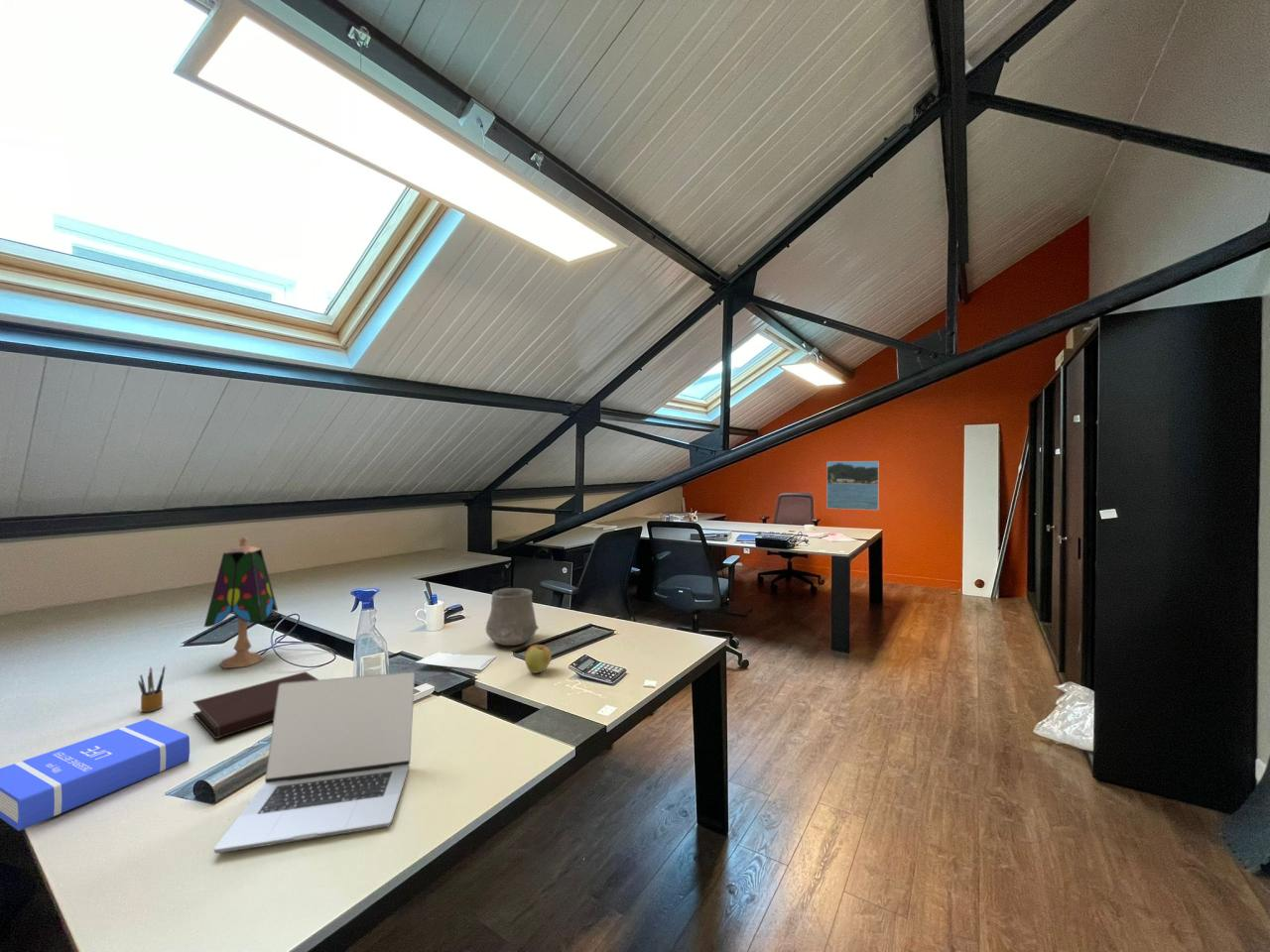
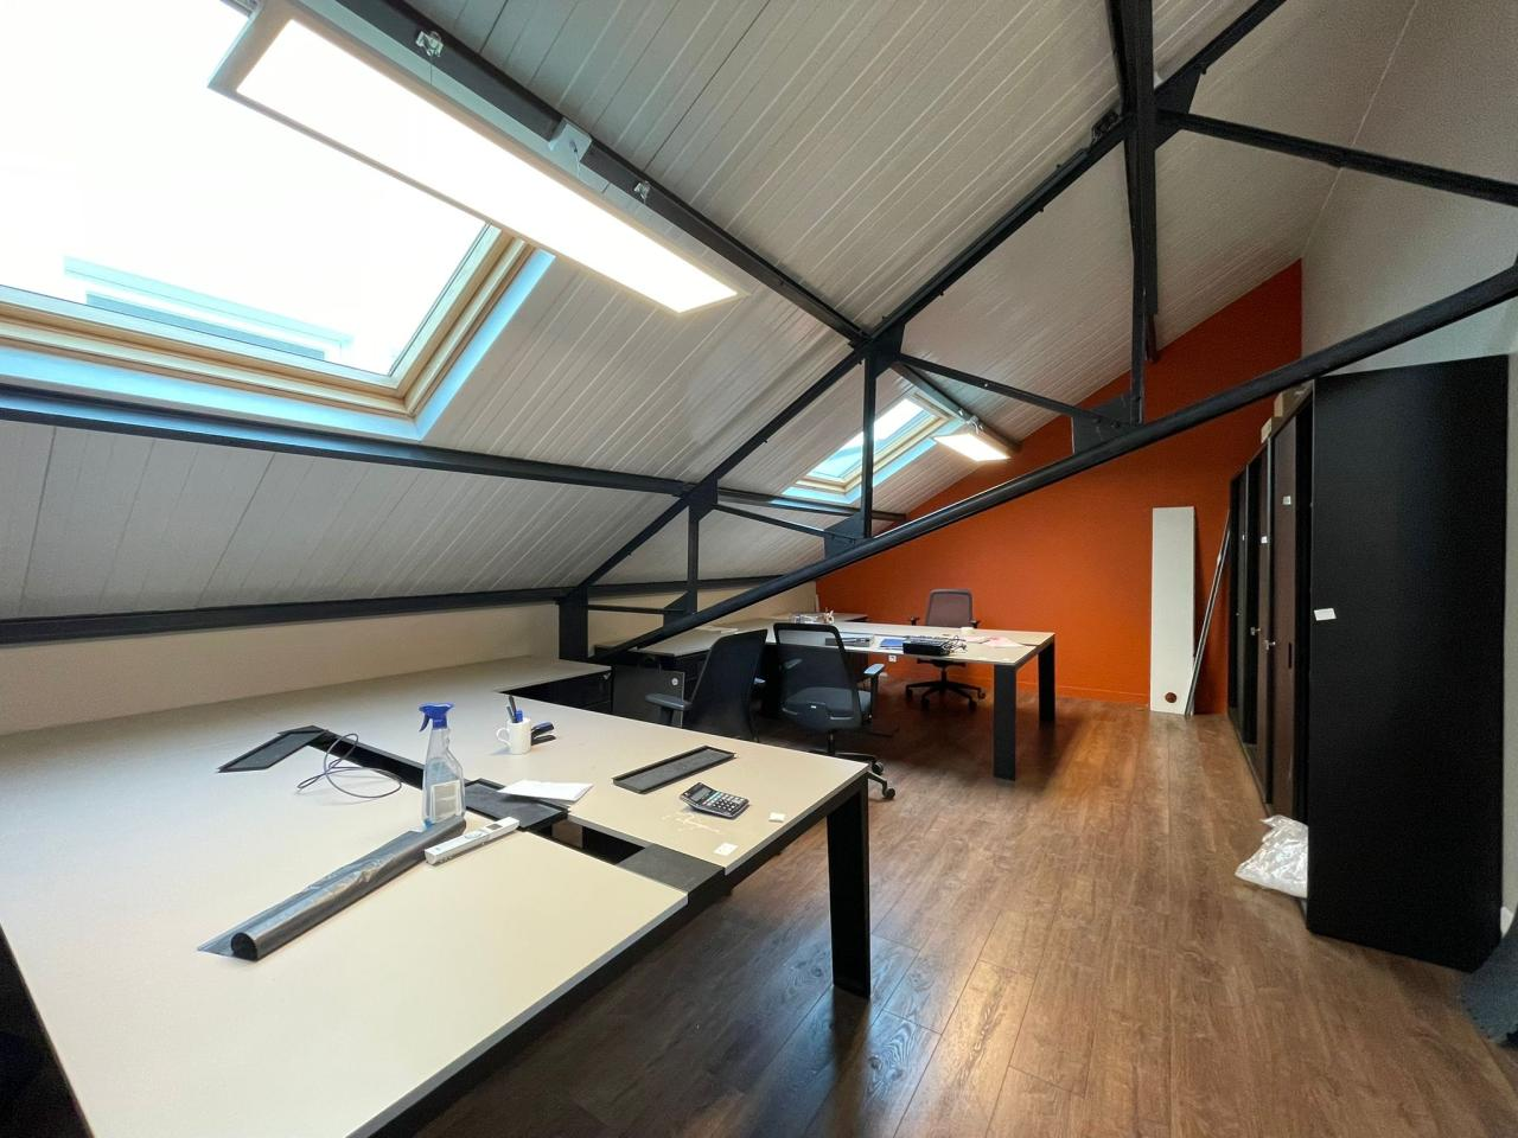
- book [0,718,191,832]
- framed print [826,460,880,511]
- table lamp [203,535,279,669]
- apple [524,644,553,674]
- notebook [191,670,320,740]
- ceramic cup [485,587,540,647]
- laptop [213,670,416,854]
- pencil box [138,664,166,713]
